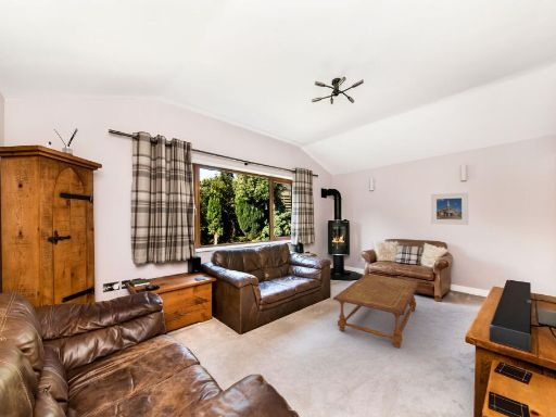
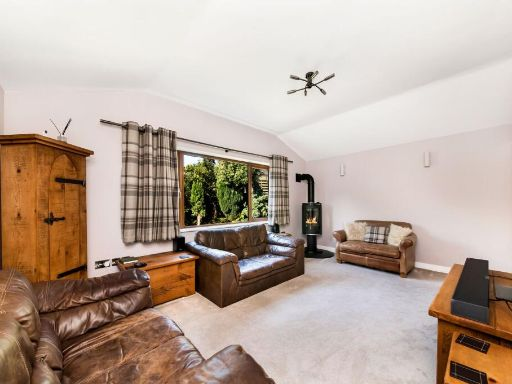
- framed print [430,192,469,226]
- coffee table [332,273,420,349]
